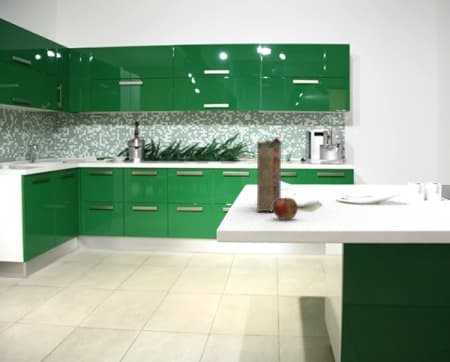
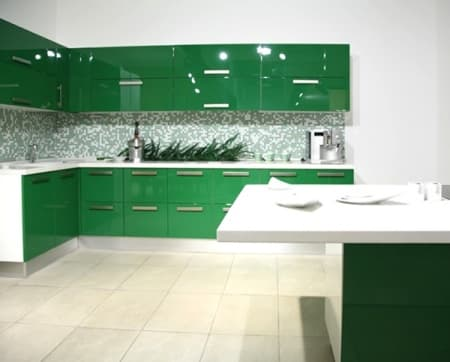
- fruit [272,196,299,220]
- cereal box [256,137,283,212]
